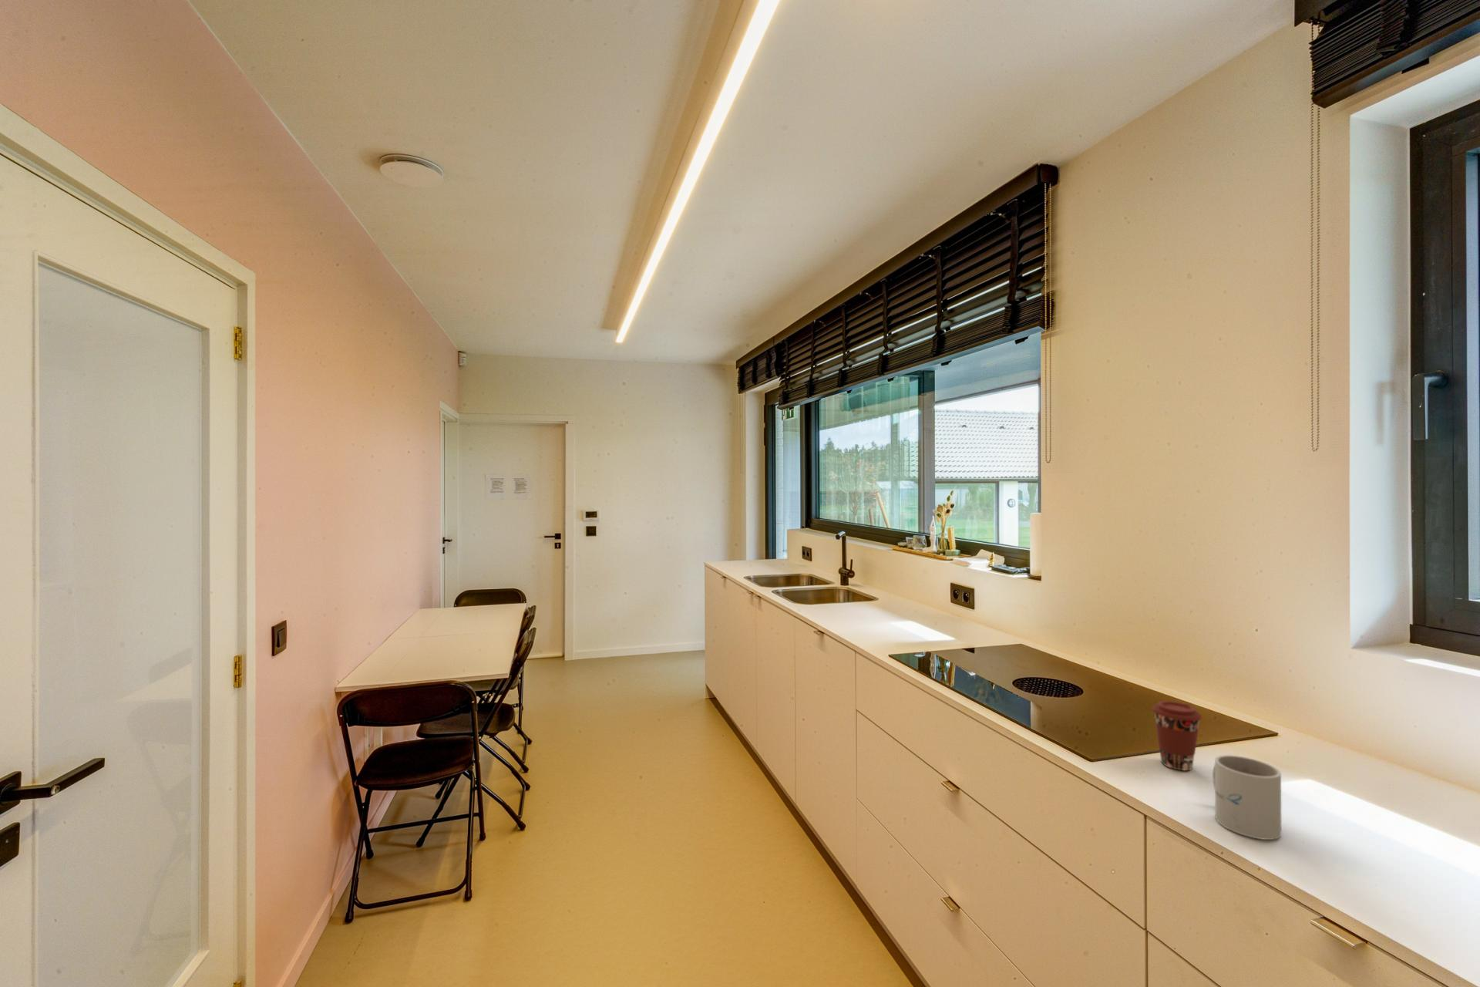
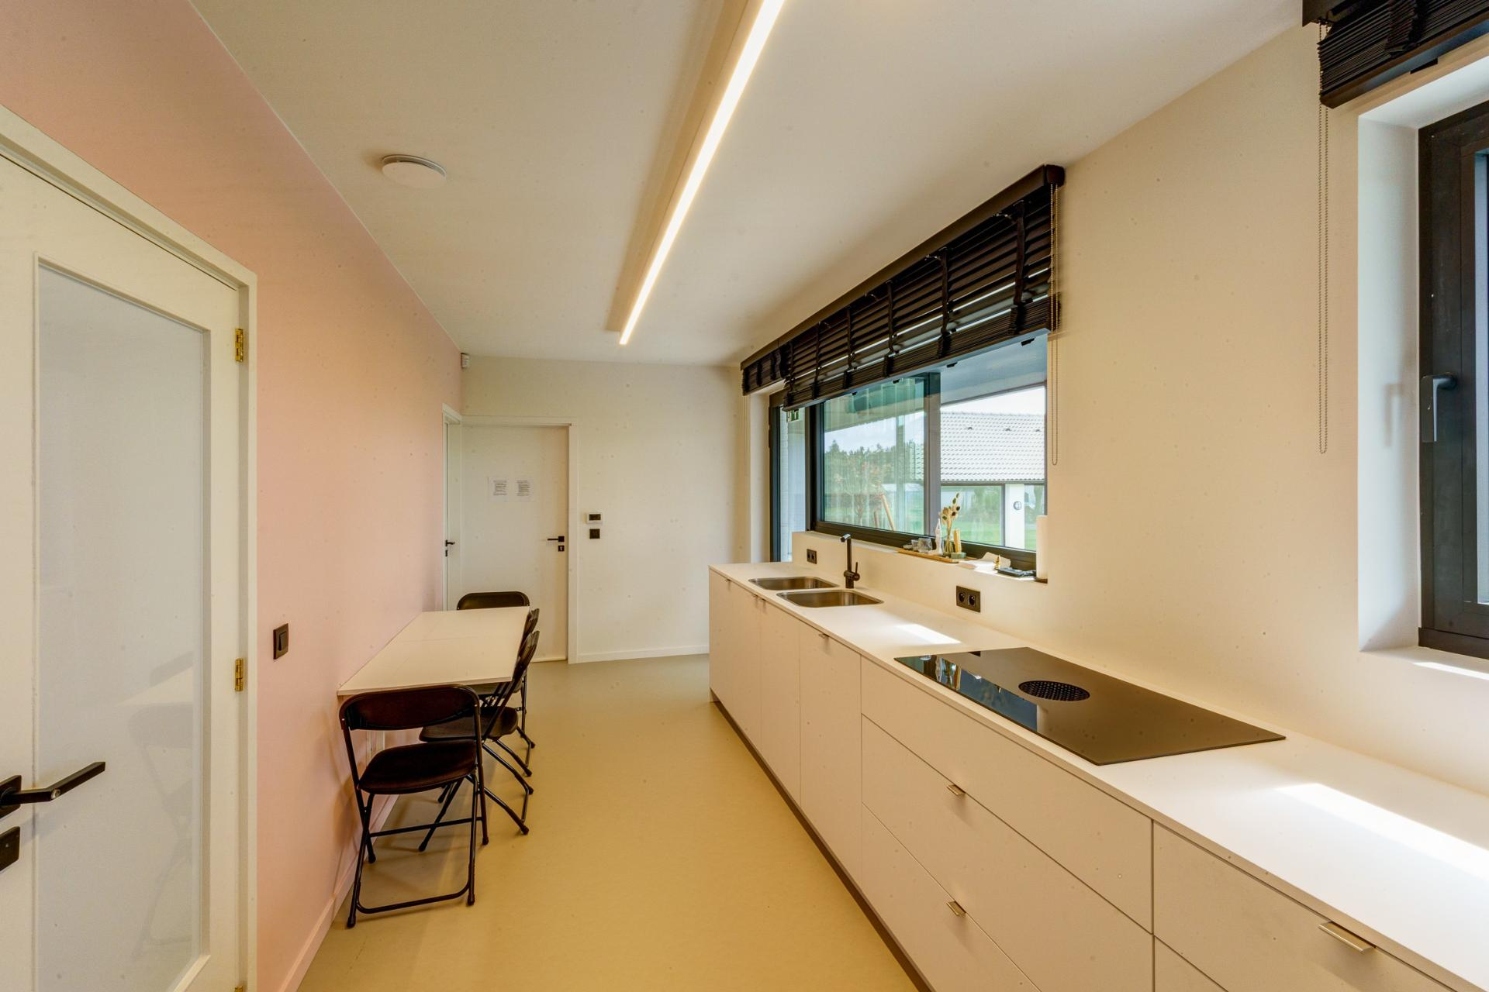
- mug [1211,755,1282,840]
- coffee cup [1151,701,1202,771]
